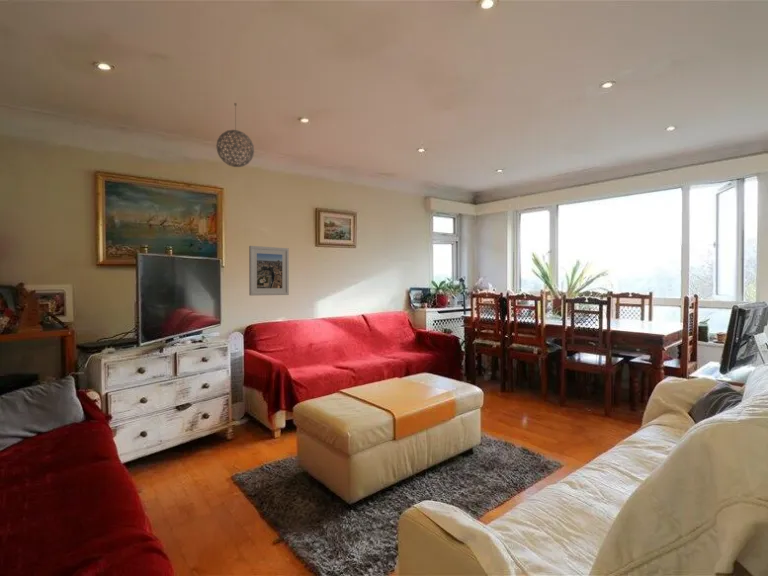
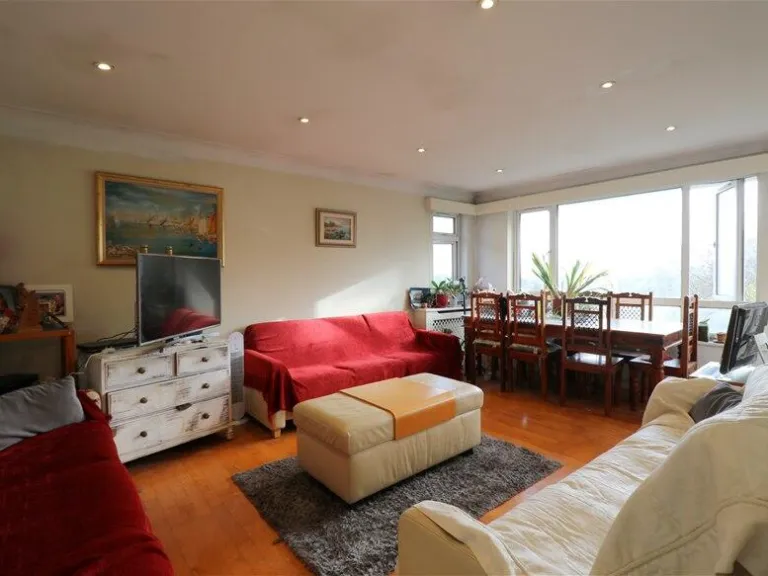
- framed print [248,245,290,297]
- pendant light [215,102,255,168]
